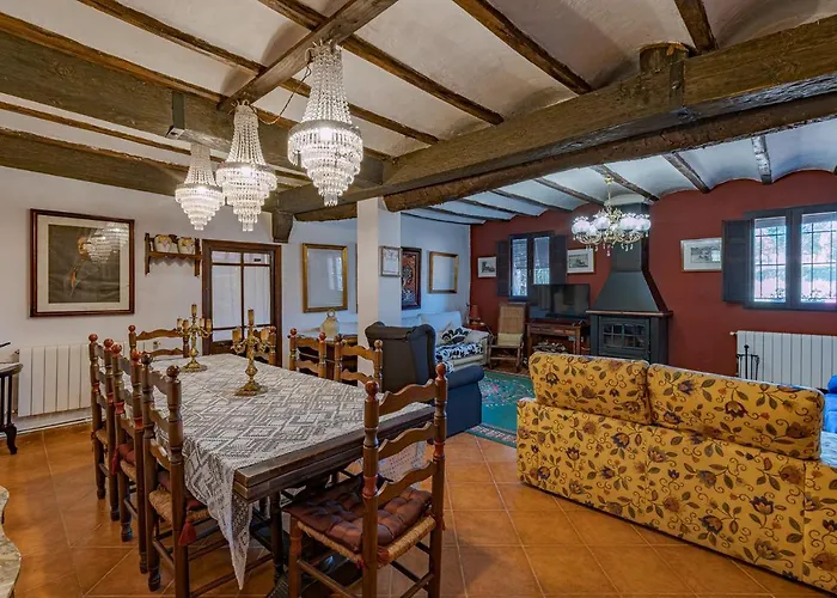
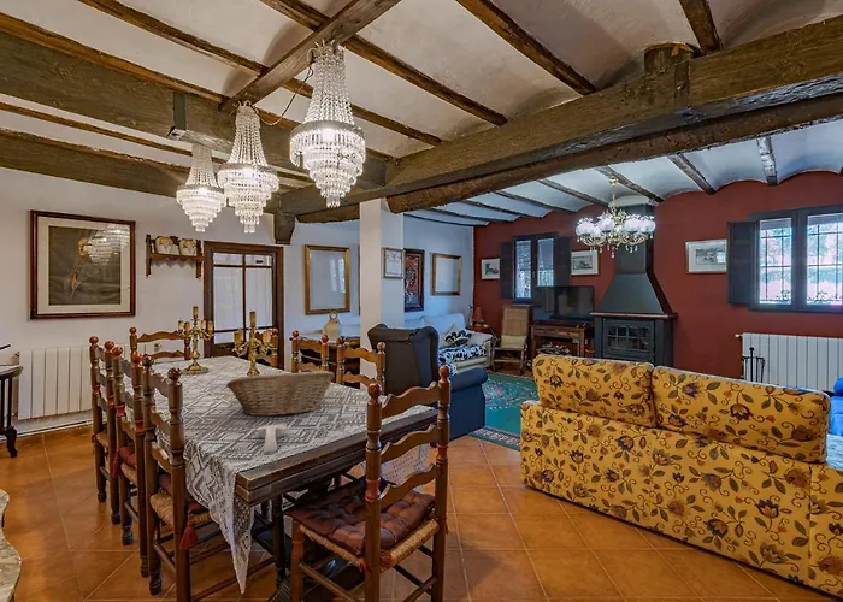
+ spoon rest [255,424,288,453]
+ fruit basket [225,370,335,418]
